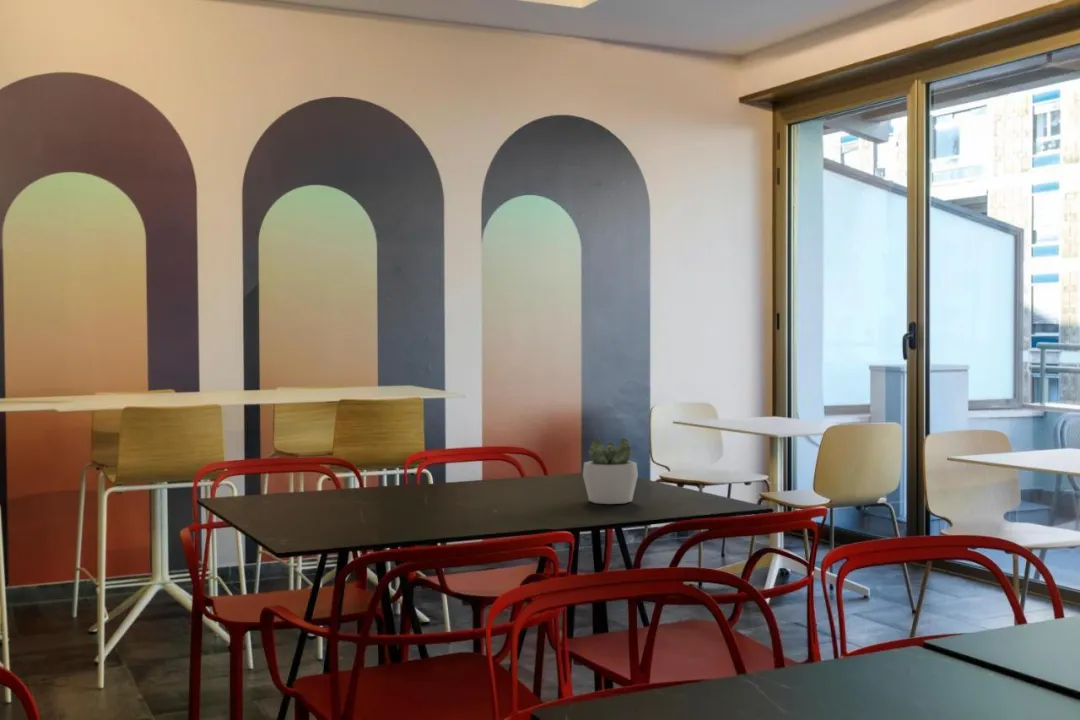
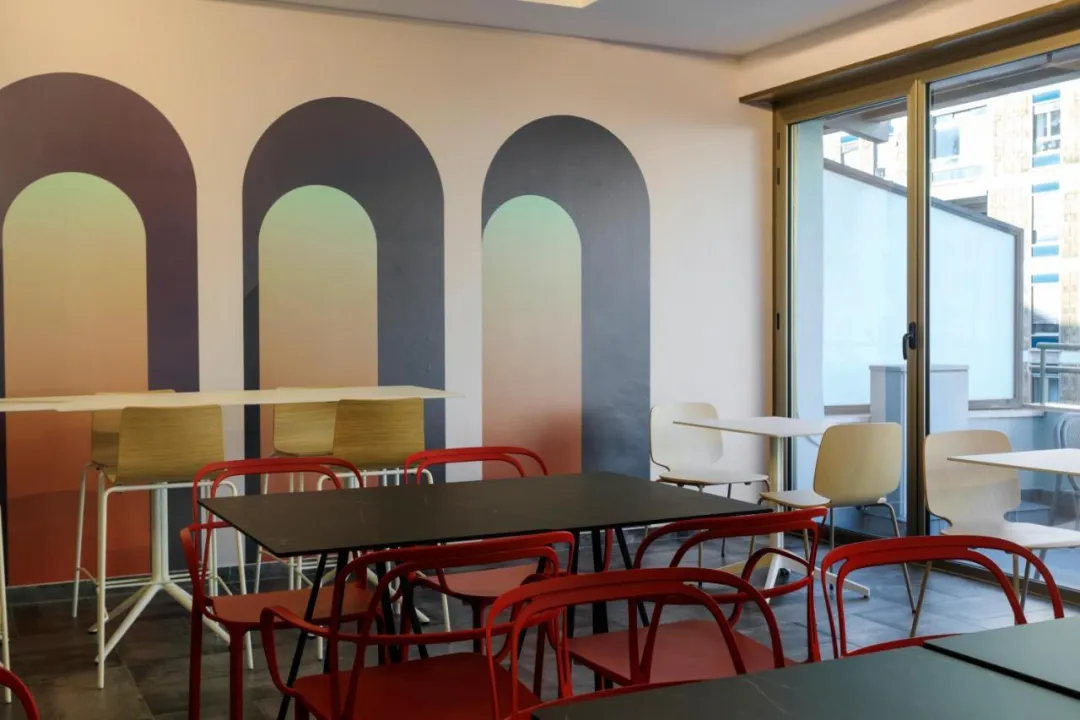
- succulent plant [582,437,639,505]
